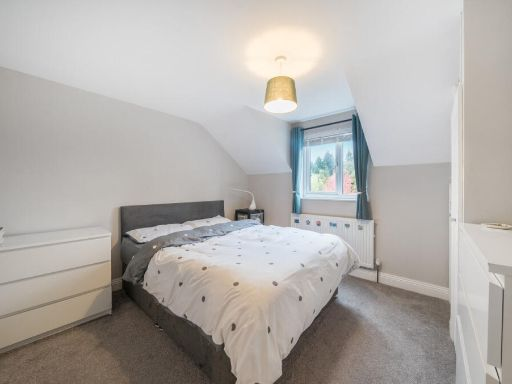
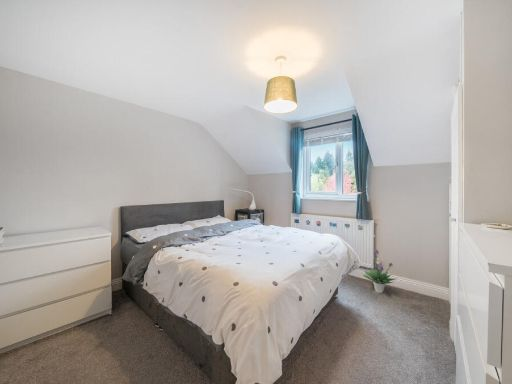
+ potted plant [362,248,398,294]
